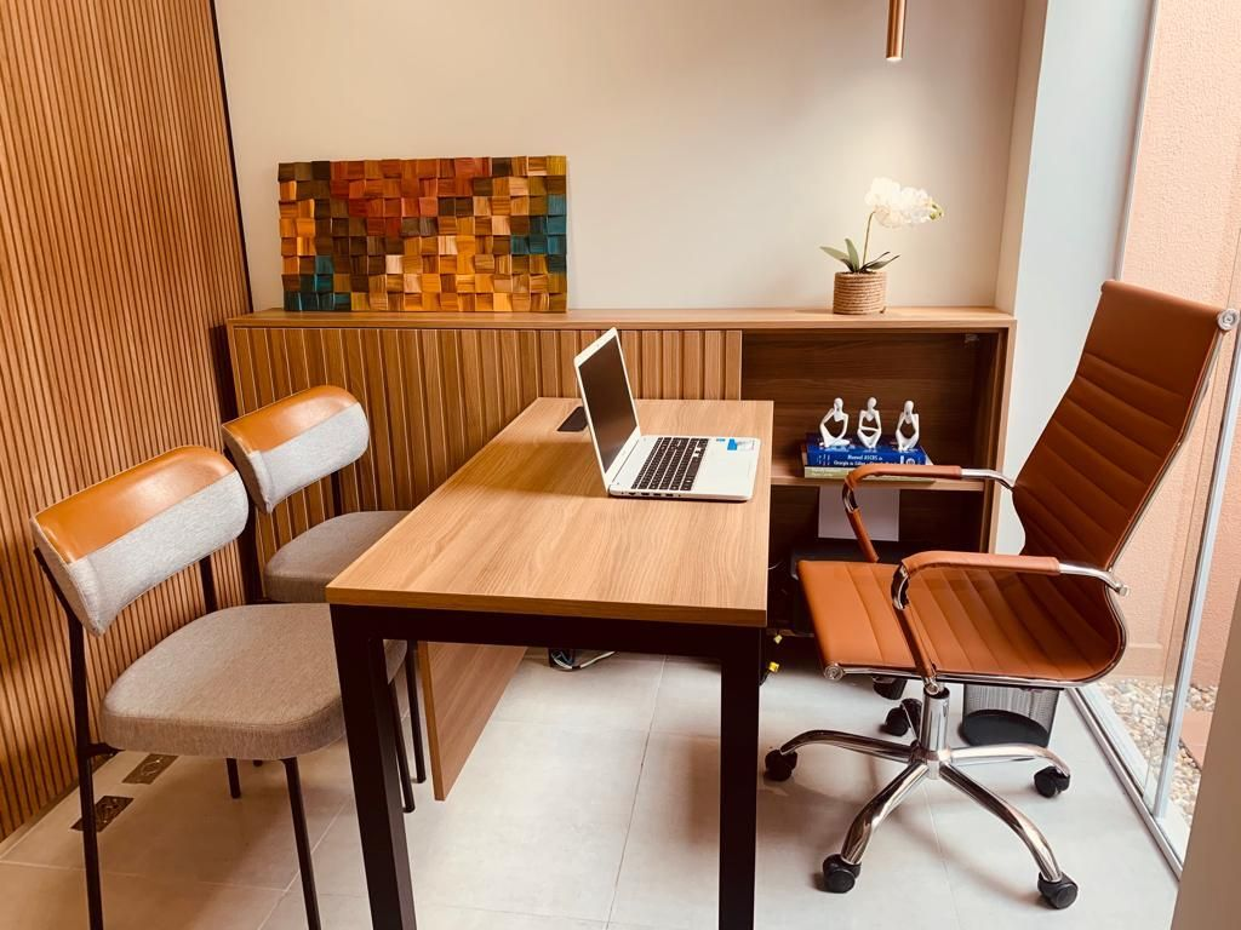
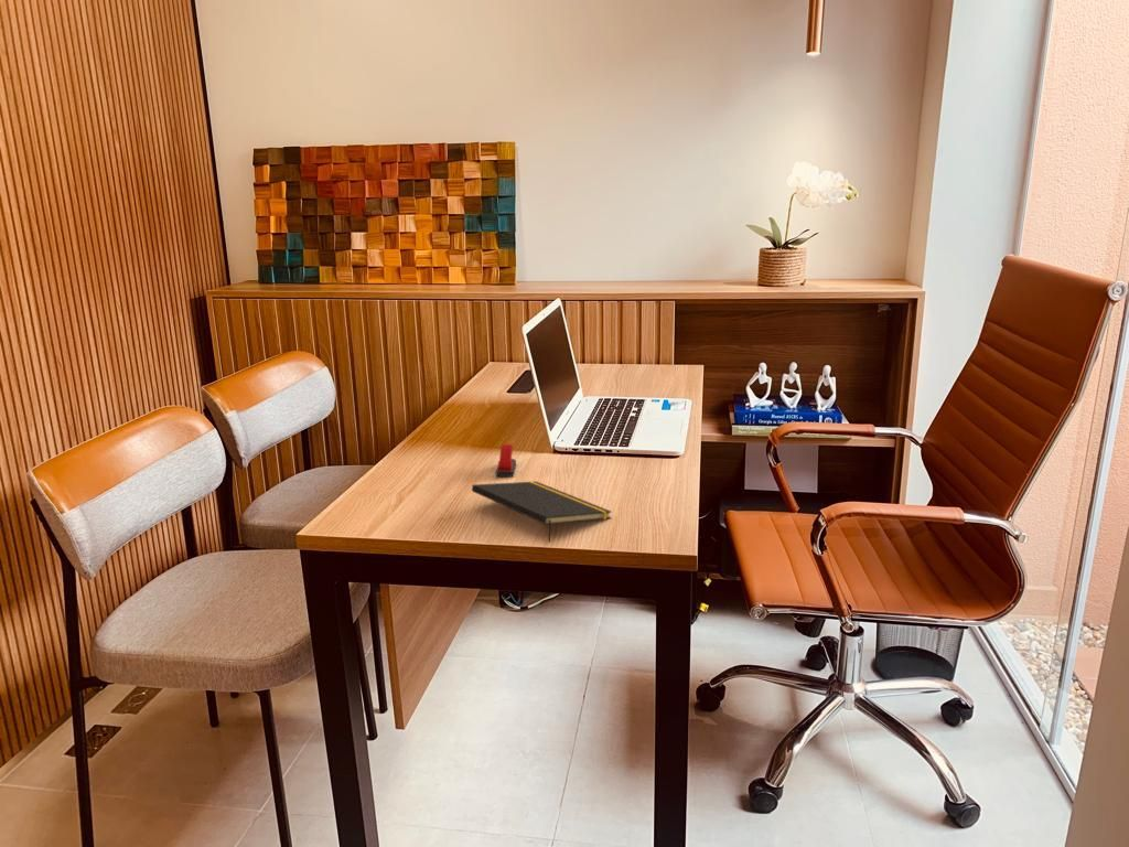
+ notepad [471,481,613,543]
+ stapler [495,443,517,478]
